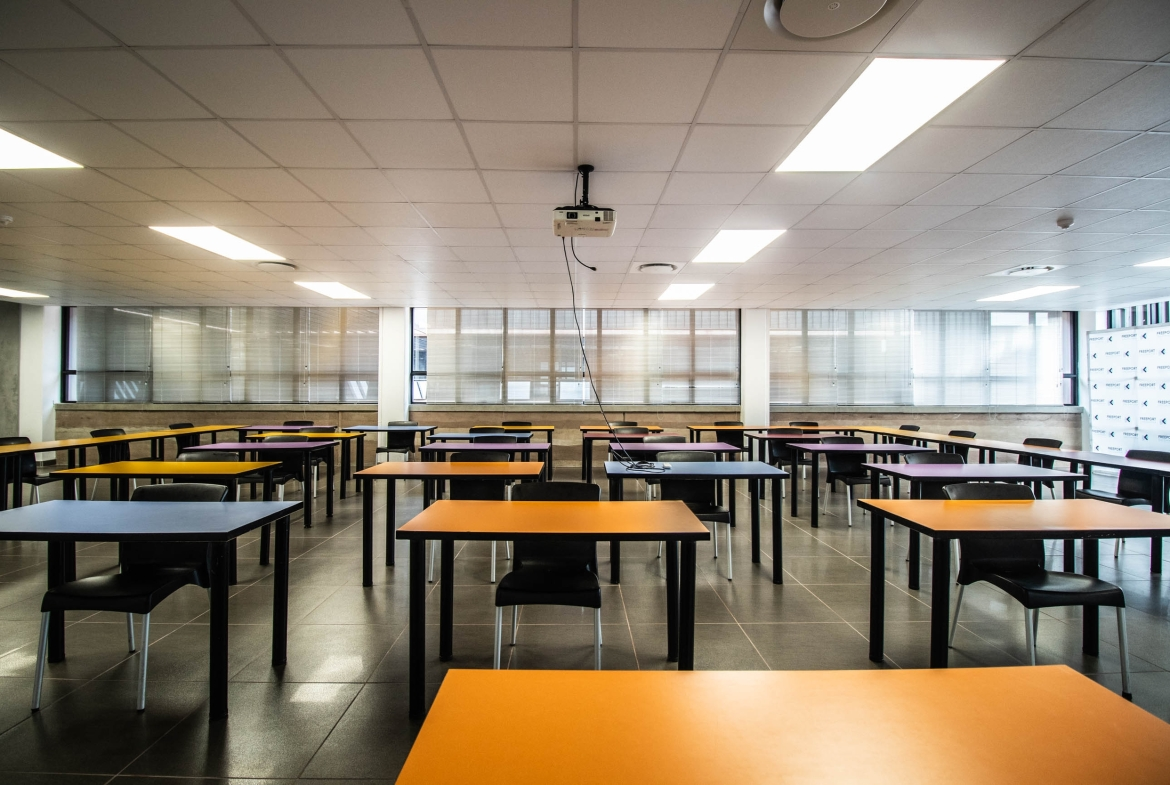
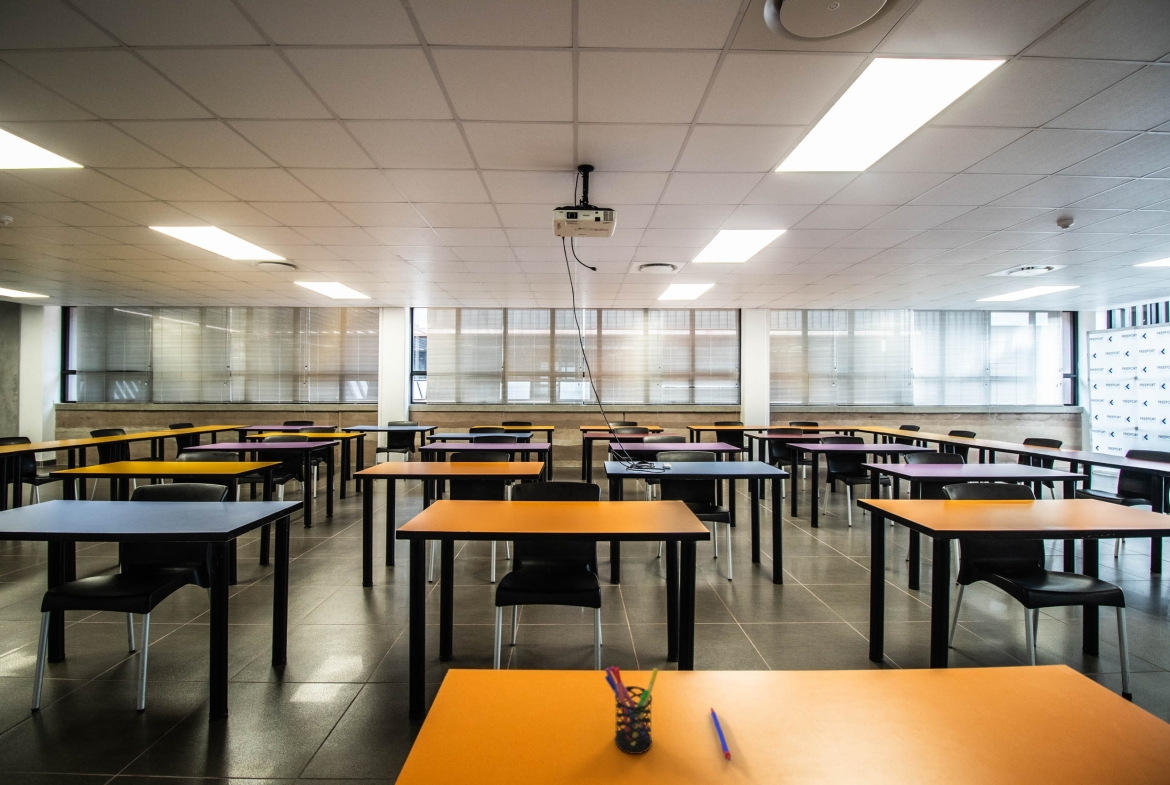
+ pen [710,706,732,762]
+ pen holder [604,665,659,755]
